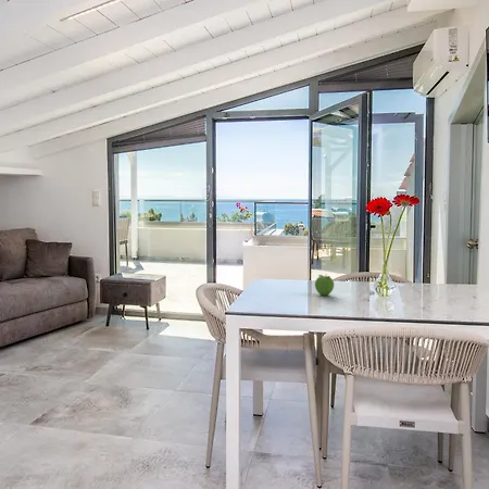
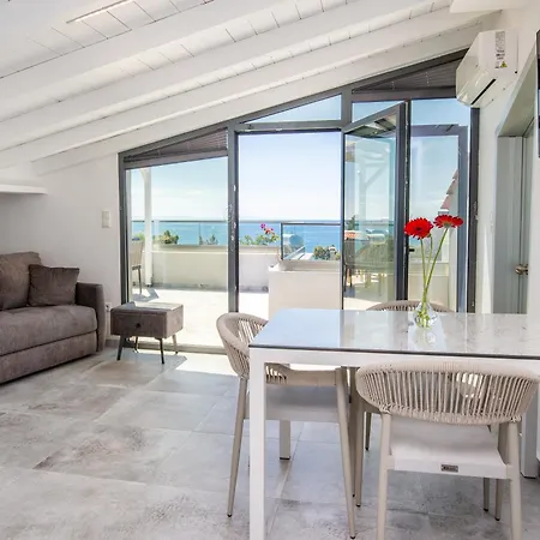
- fruit [314,273,335,297]
